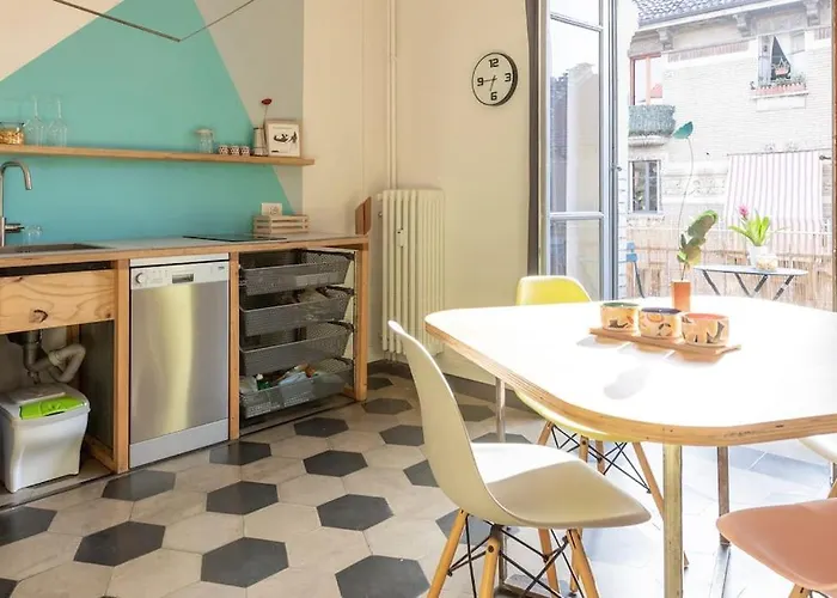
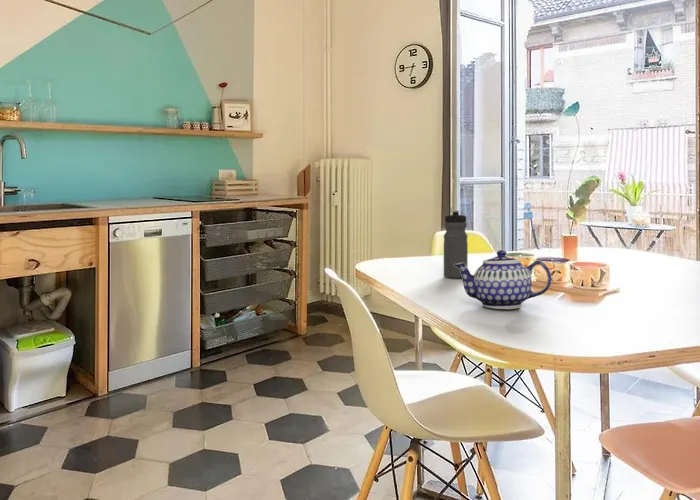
+ water bottle [443,209,469,279]
+ teapot [454,249,552,310]
